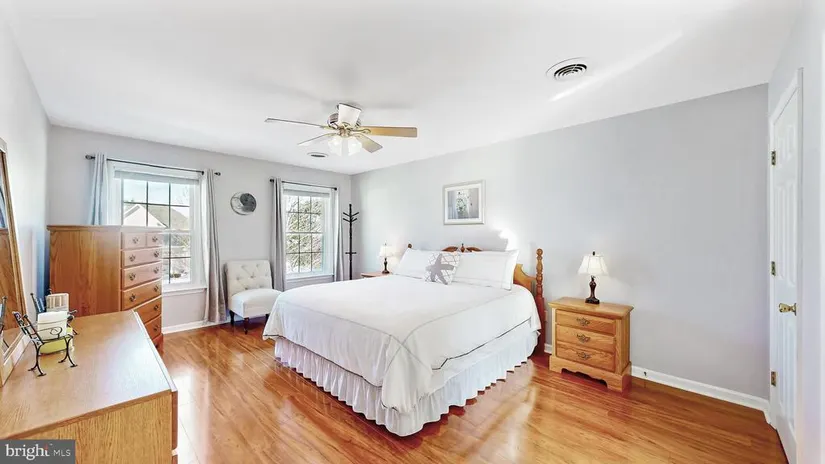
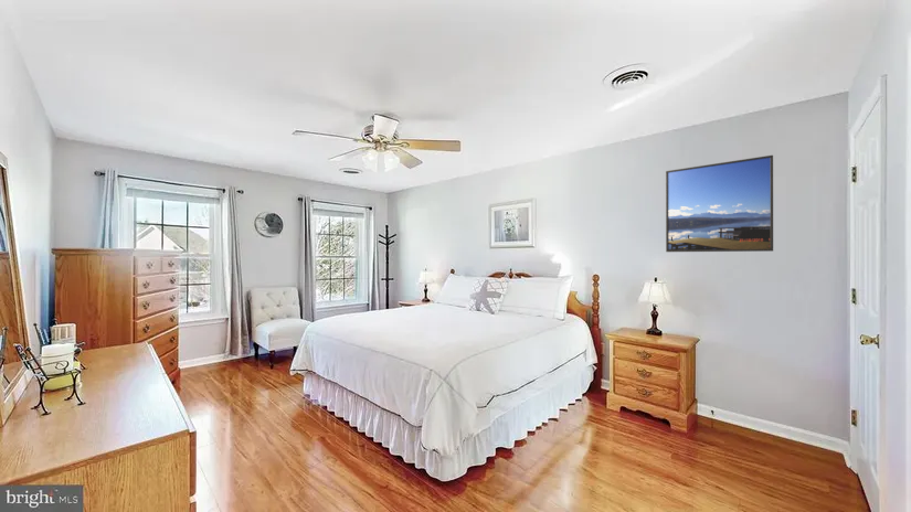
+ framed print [665,154,774,253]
